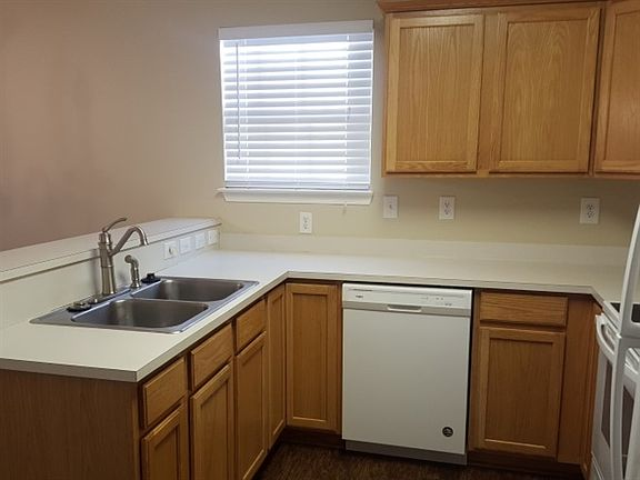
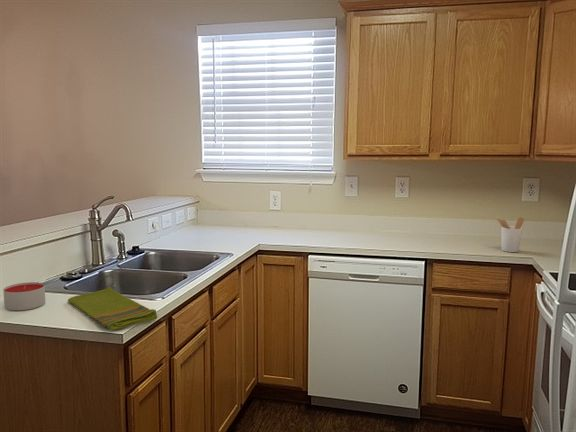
+ utensil holder [495,216,525,253]
+ candle [2,281,46,311]
+ dish towel [67,286,158,331]
